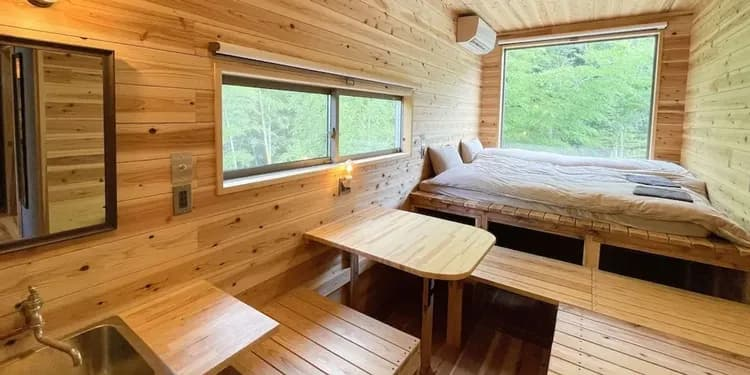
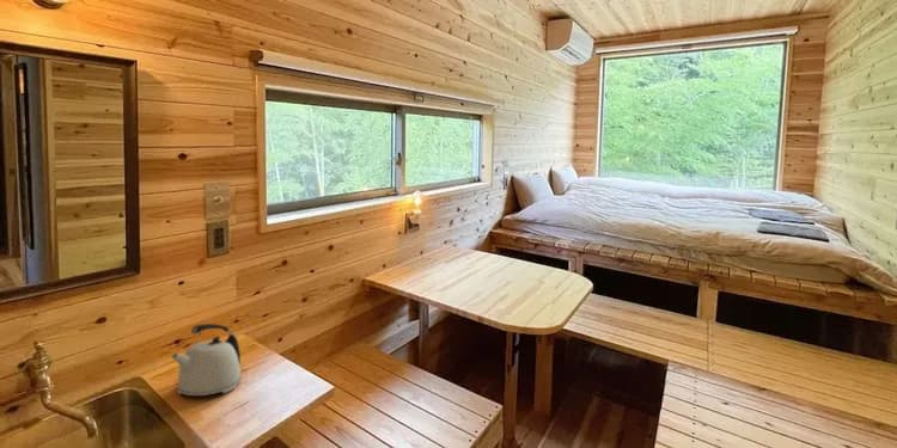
+ kettle [170,323,242,397]
